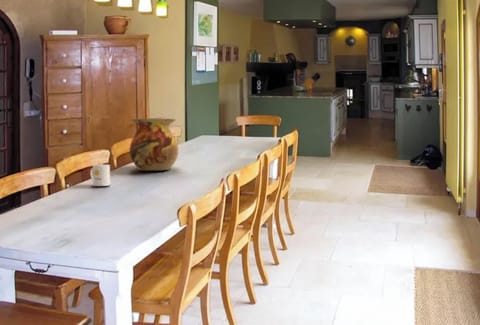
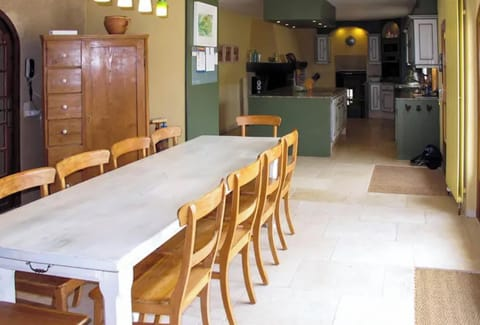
- vase [129,117,179,171]
- mug [89,164,112,187]
